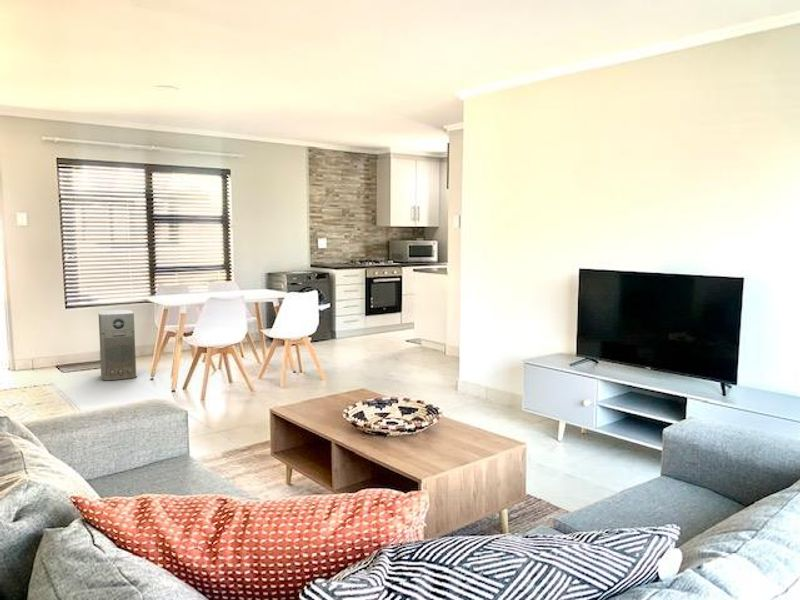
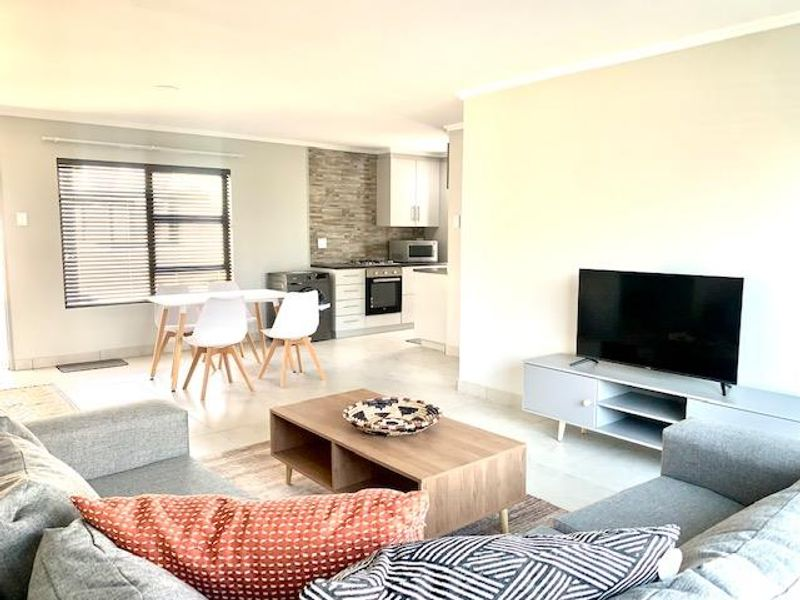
- air purifier [98,309,137,381]
